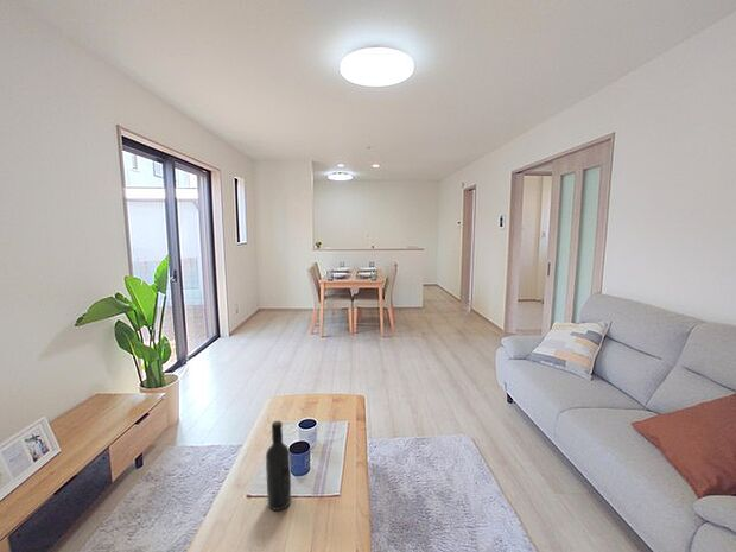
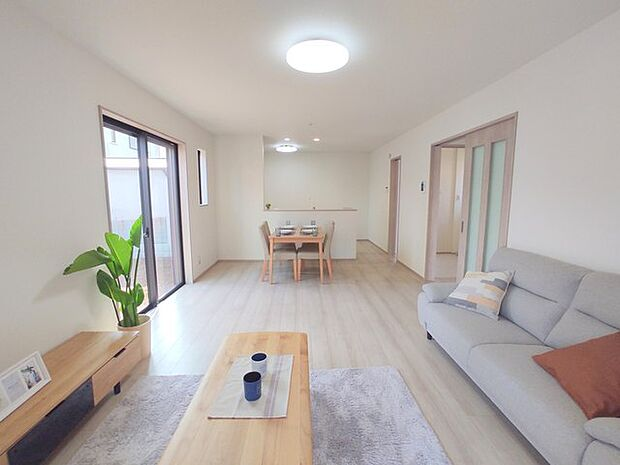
- wine bottle [265,420,292,512]
